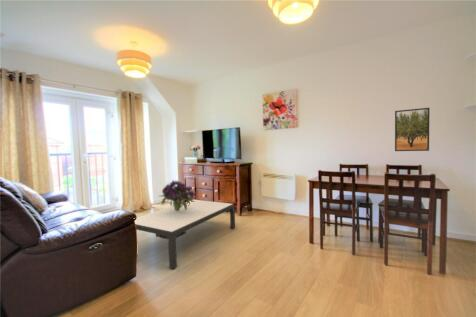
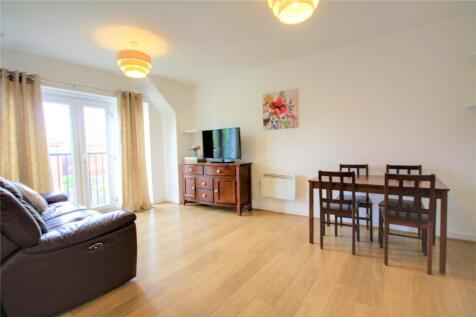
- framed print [394,107,430,152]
- bouquet [158,179,196,212]
- coffee table [134,199,236,270]
